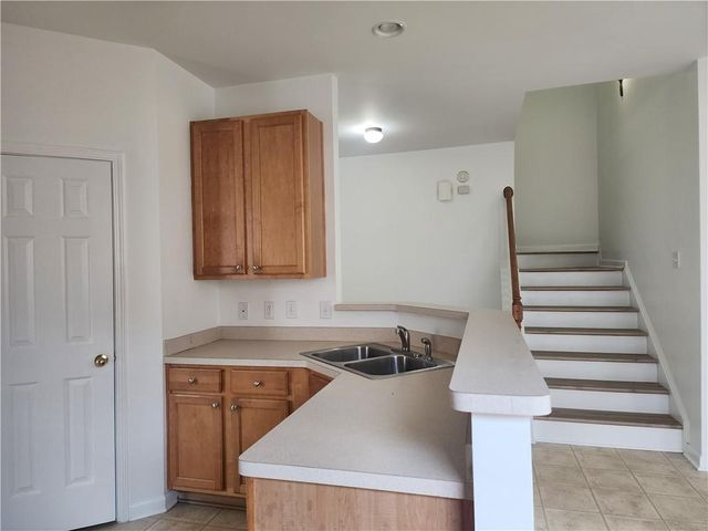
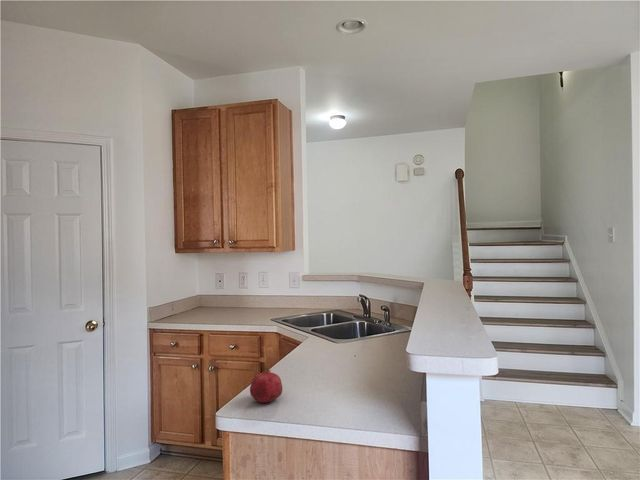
+ fruit [249,367,283,404]
